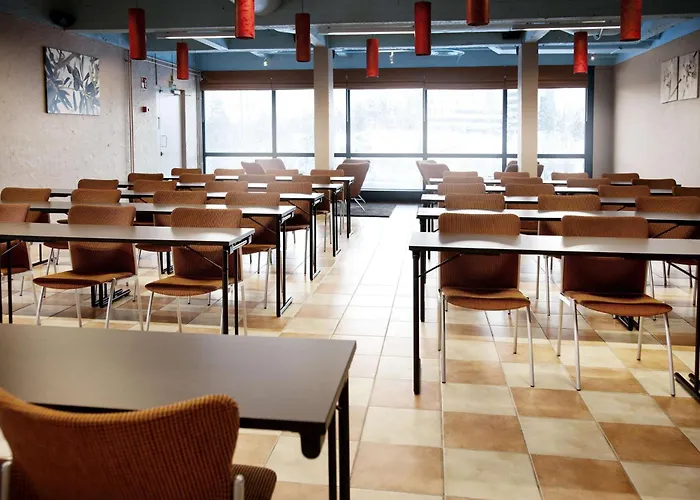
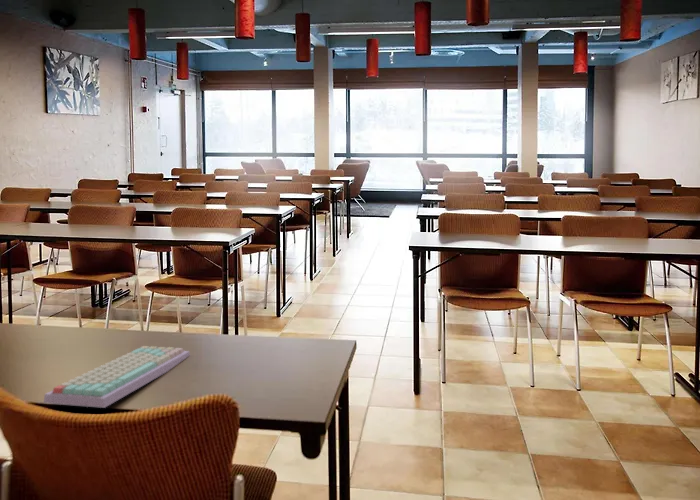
+ keyboard [42,345,191,409]
